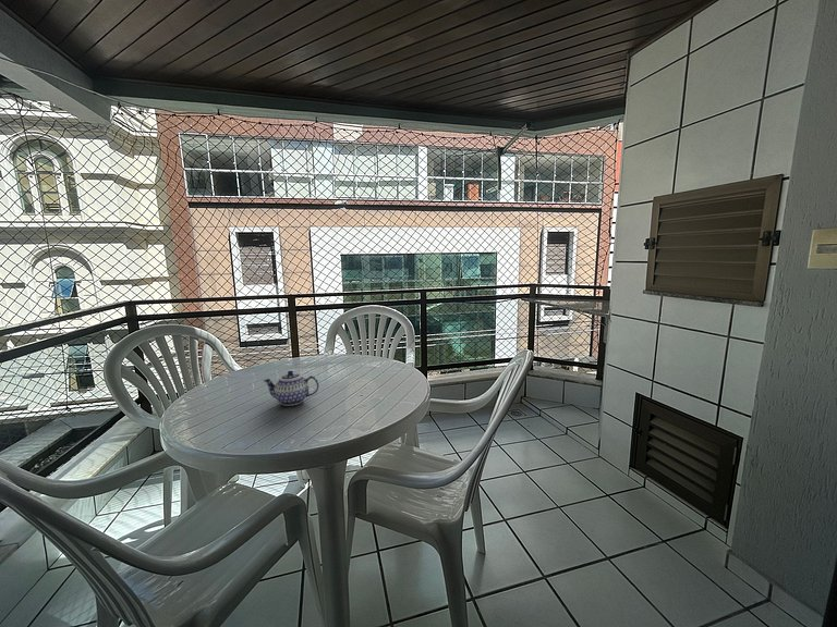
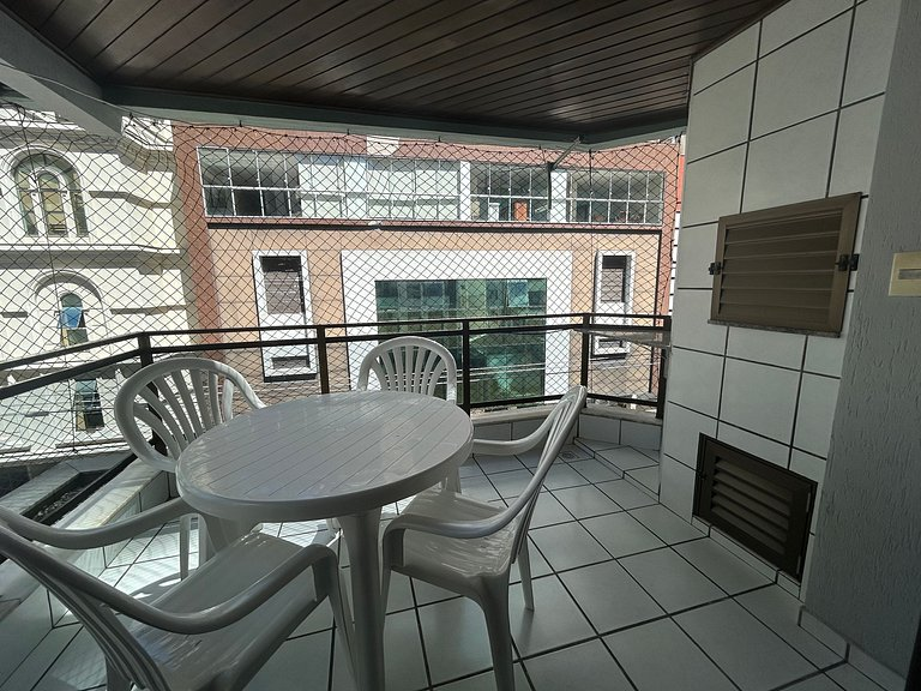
- teapot [263,369,320,407]
